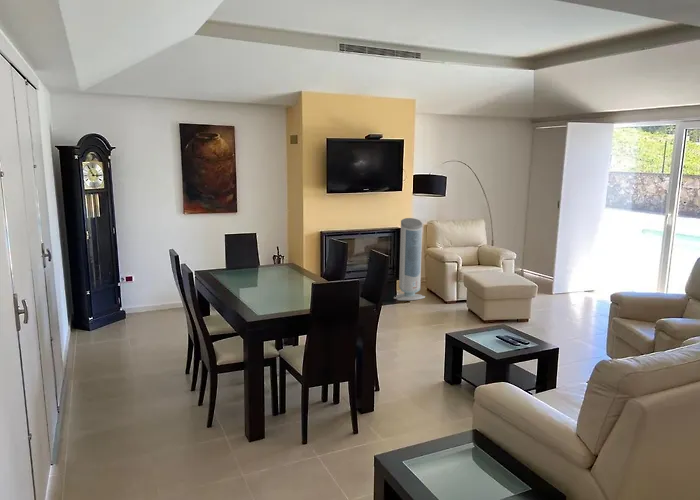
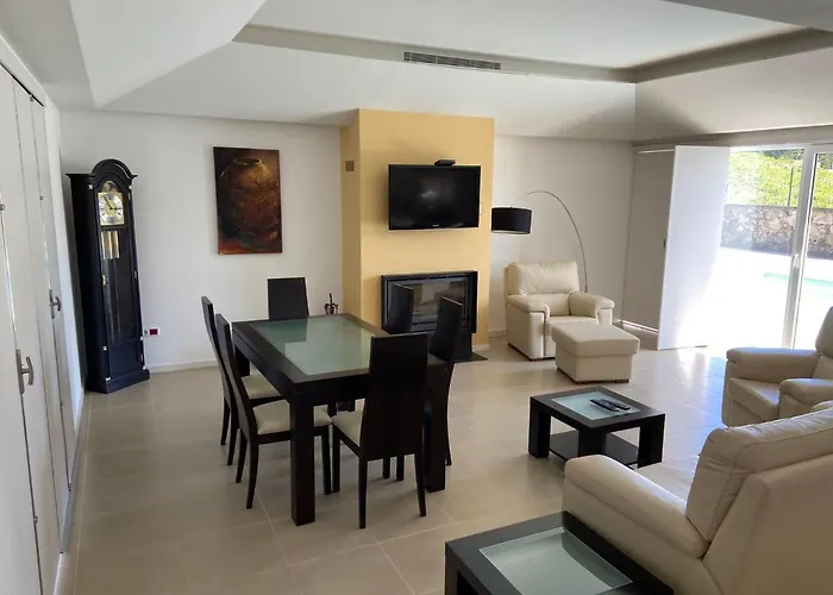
- air purifier [393,217,426,301]
